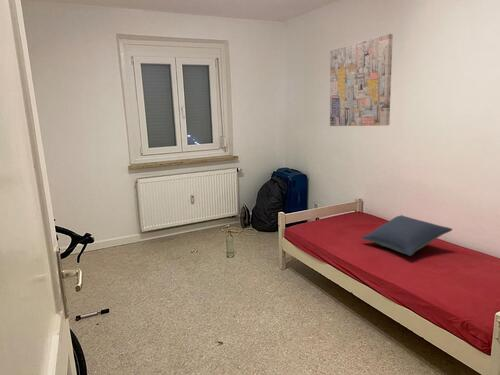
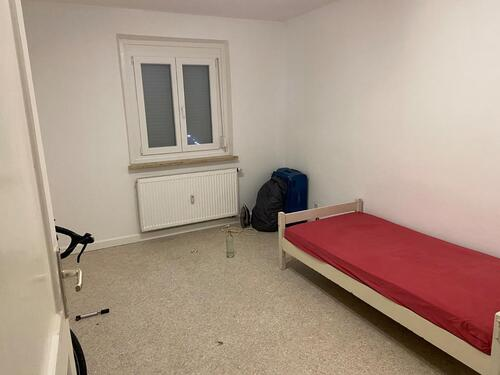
- pillow [361,214,453,257]
- wall art [329,33,394,127]
